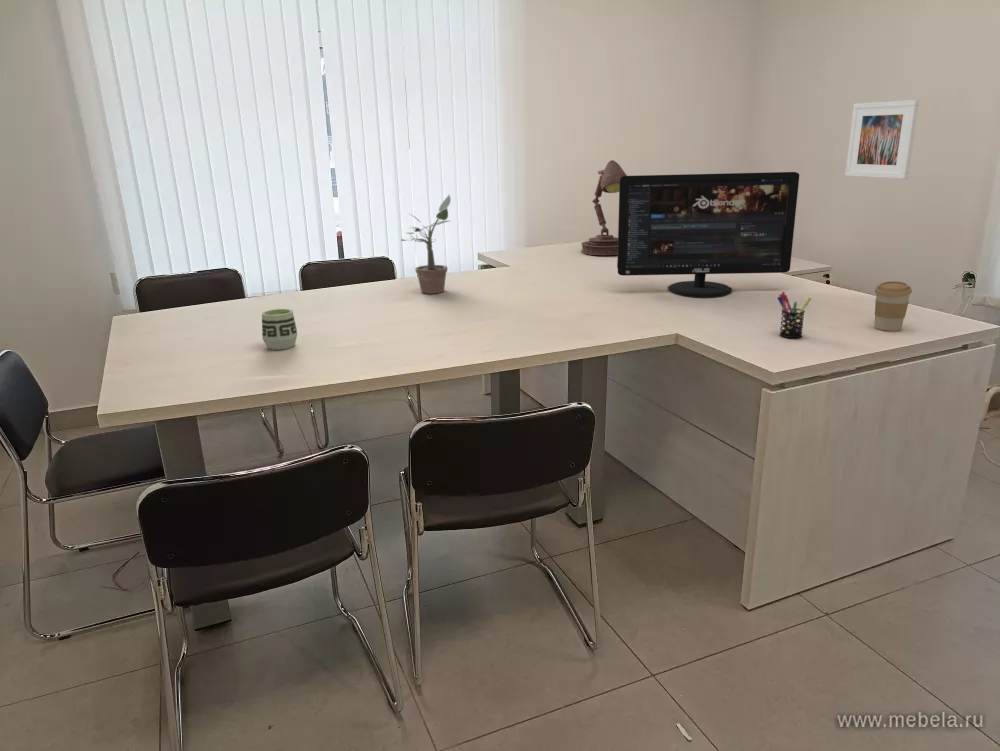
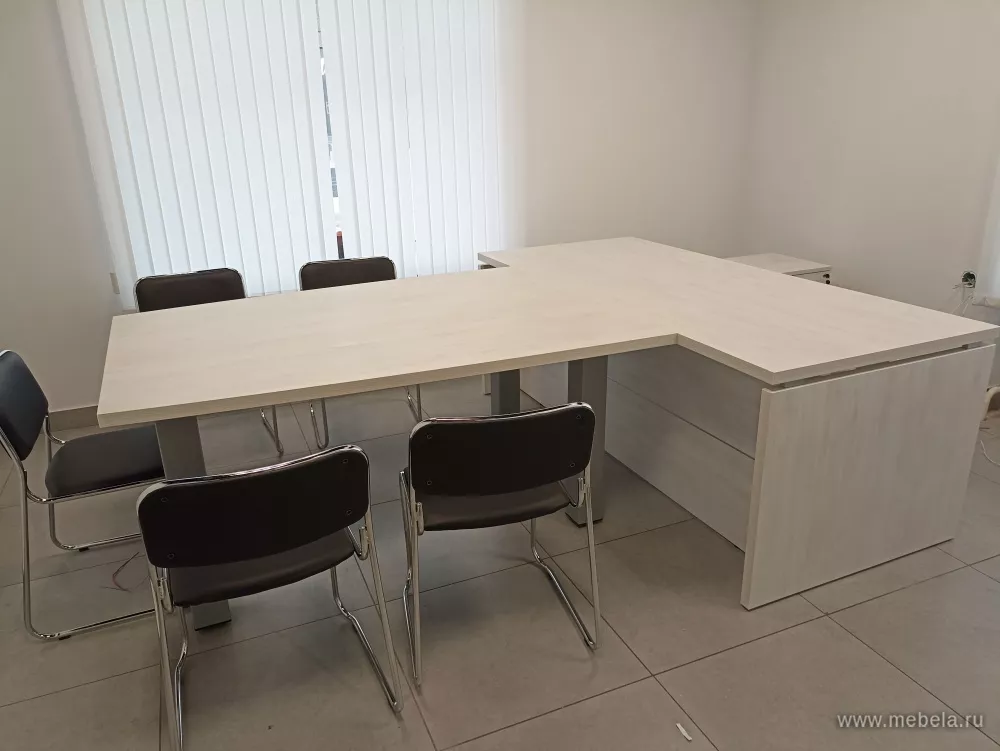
- coffee cup [873,280,913,332]
- potted plant [400,194,452,295]
- pen holder [777,291,812,339]
- cup [261,308,299,351]
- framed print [844,99,920,180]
- desk lamp [580,159,628,256]
- computer monitor [616,171,800,297]
